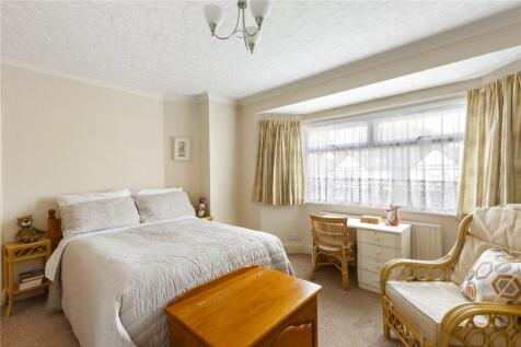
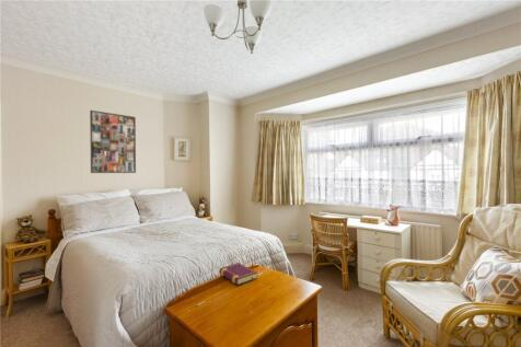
+ book [219,262,258,286]
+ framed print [89,109,137,174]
